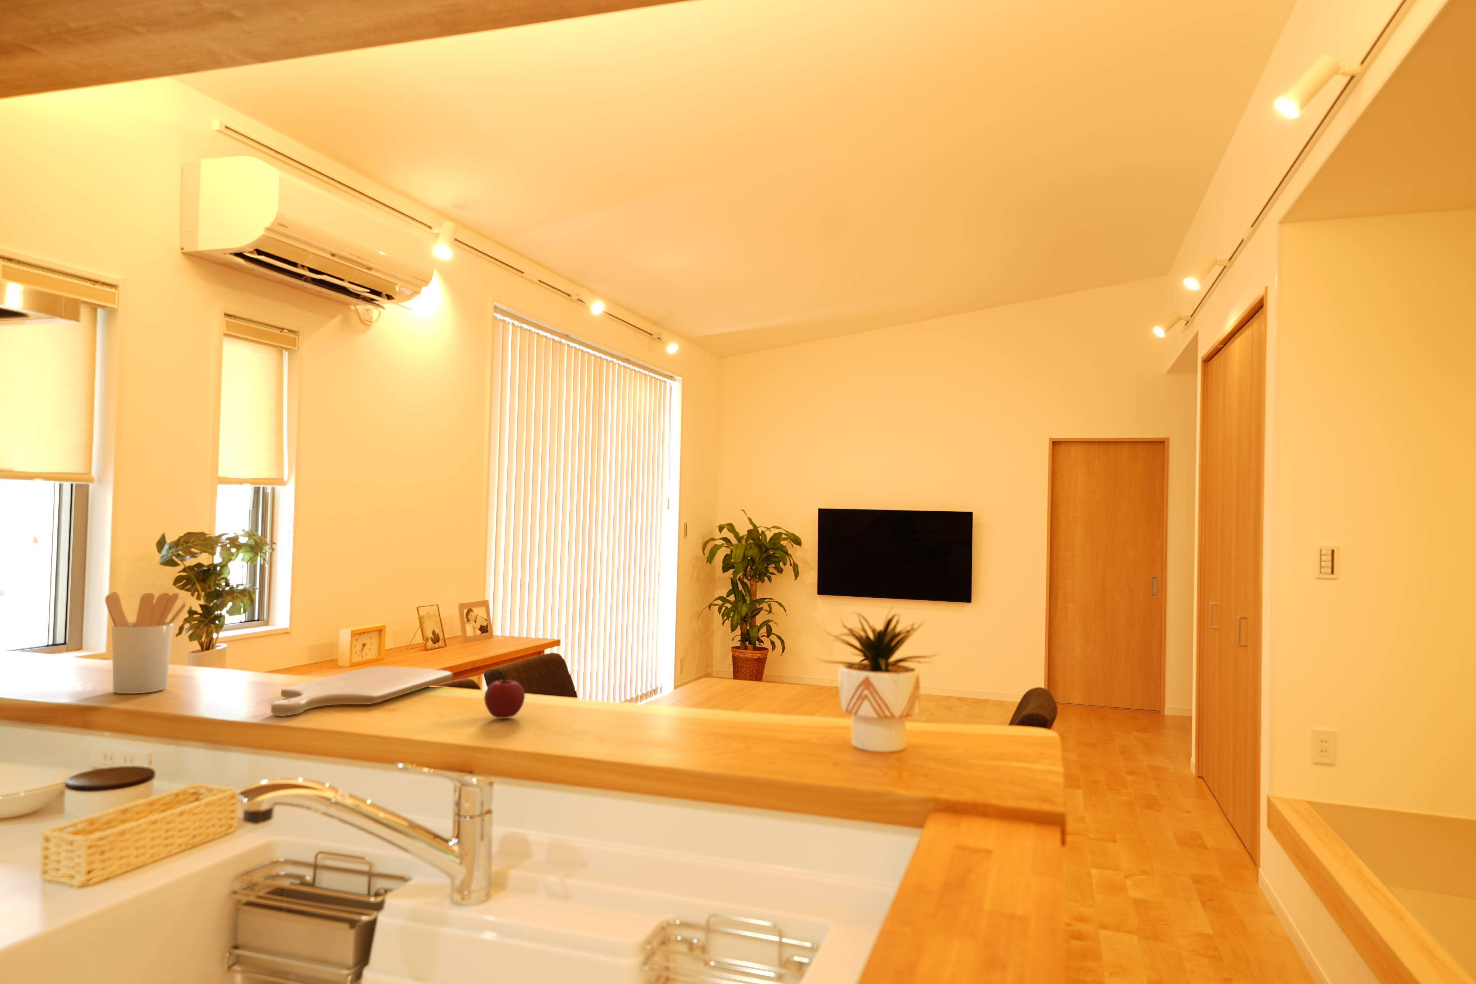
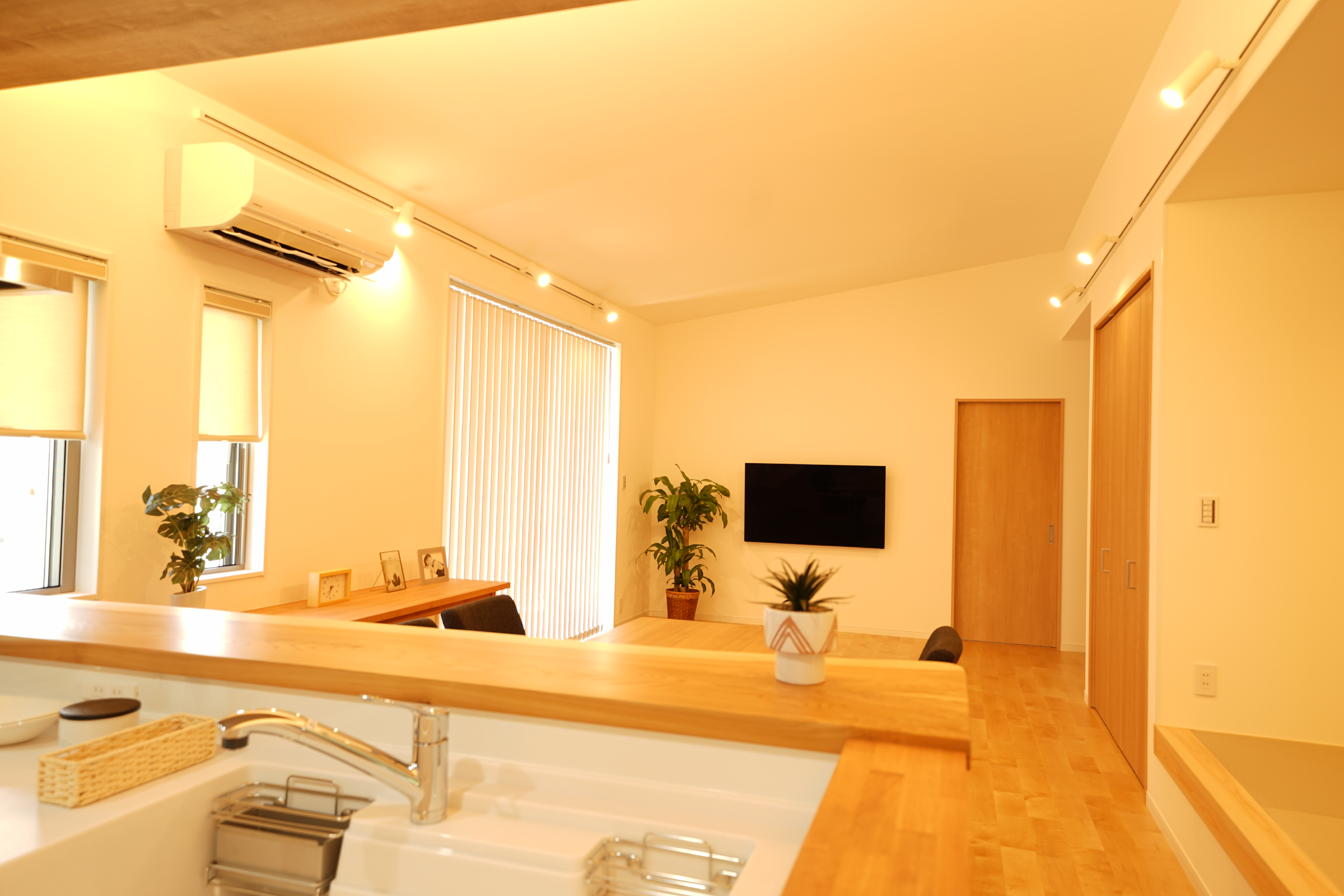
- apple [484,670,525,719]
- chopping board [270,666,452,716]
- utensil holder [104,591,187,694]
